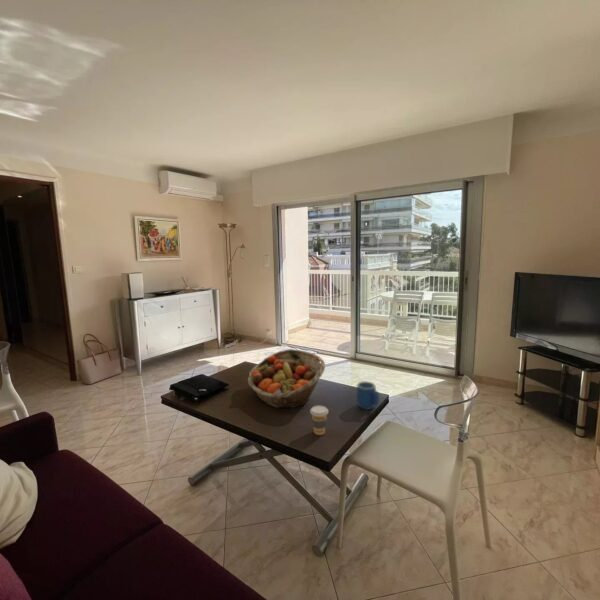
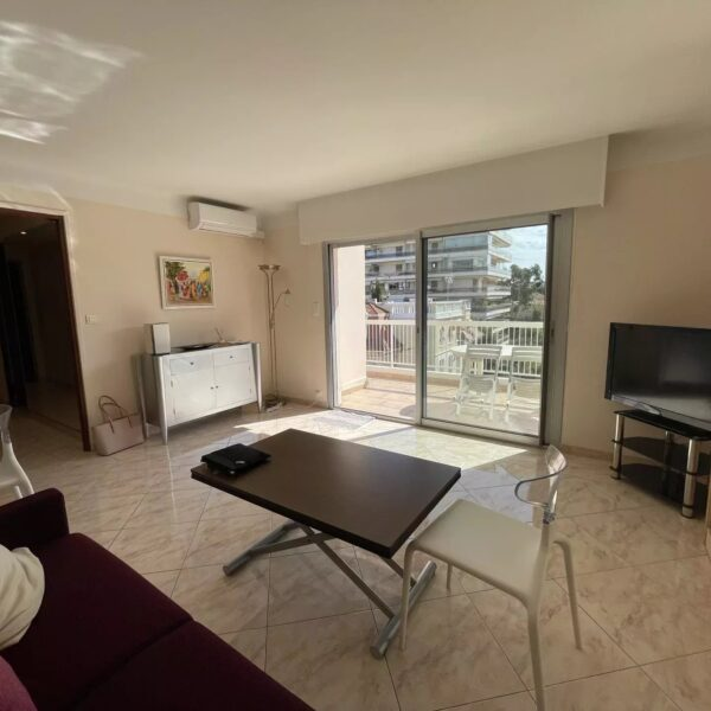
- mug [356,380,380,411]
- coffee cup [309,405,329,436]
- fruit basket [247,348,326,409]
